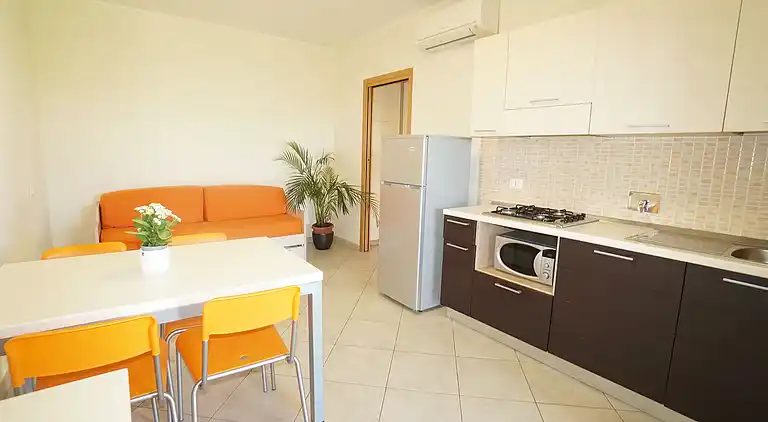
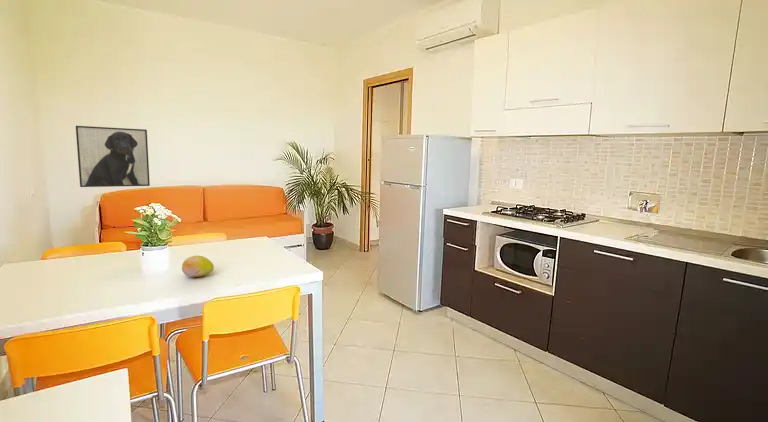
+ fruit [181,255,215,278]
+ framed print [75,125,151,188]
